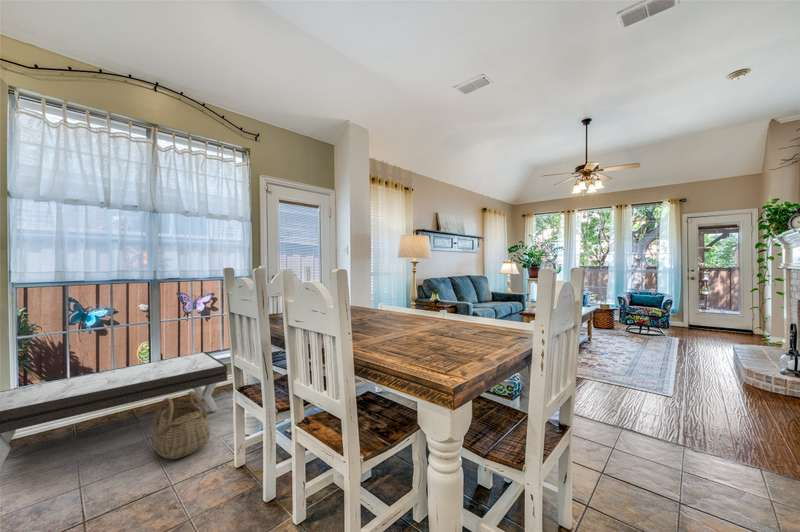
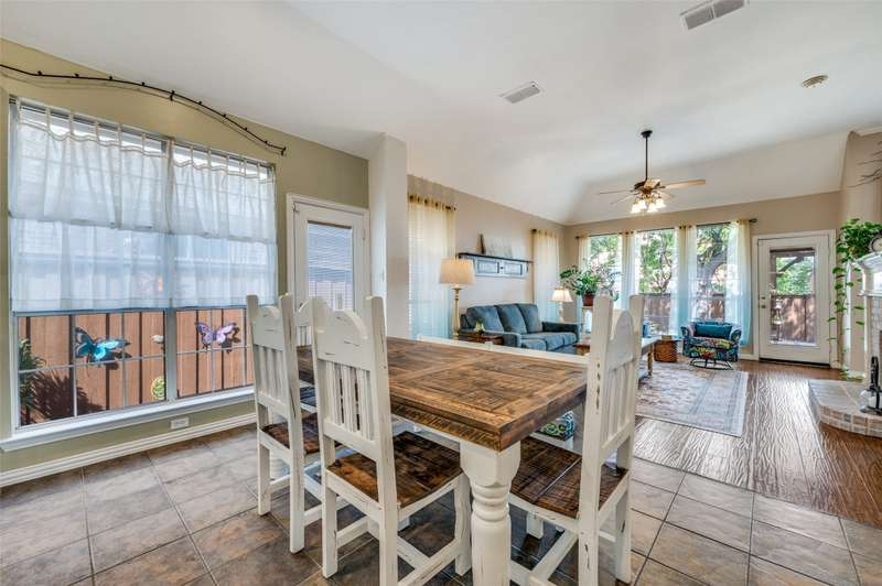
- bench [0,351,228,468]
- basket [151,390,211,460]
